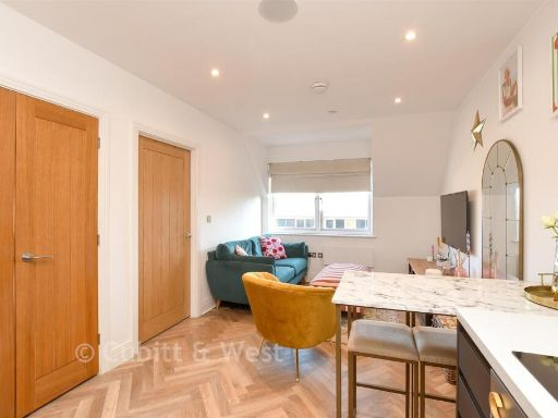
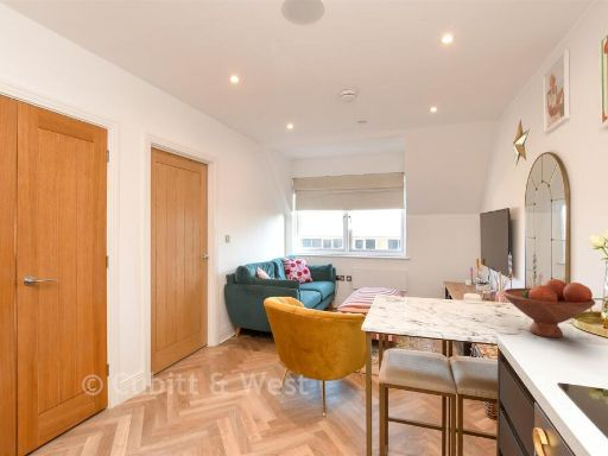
+ fruit bowl [501,278,596,338]
